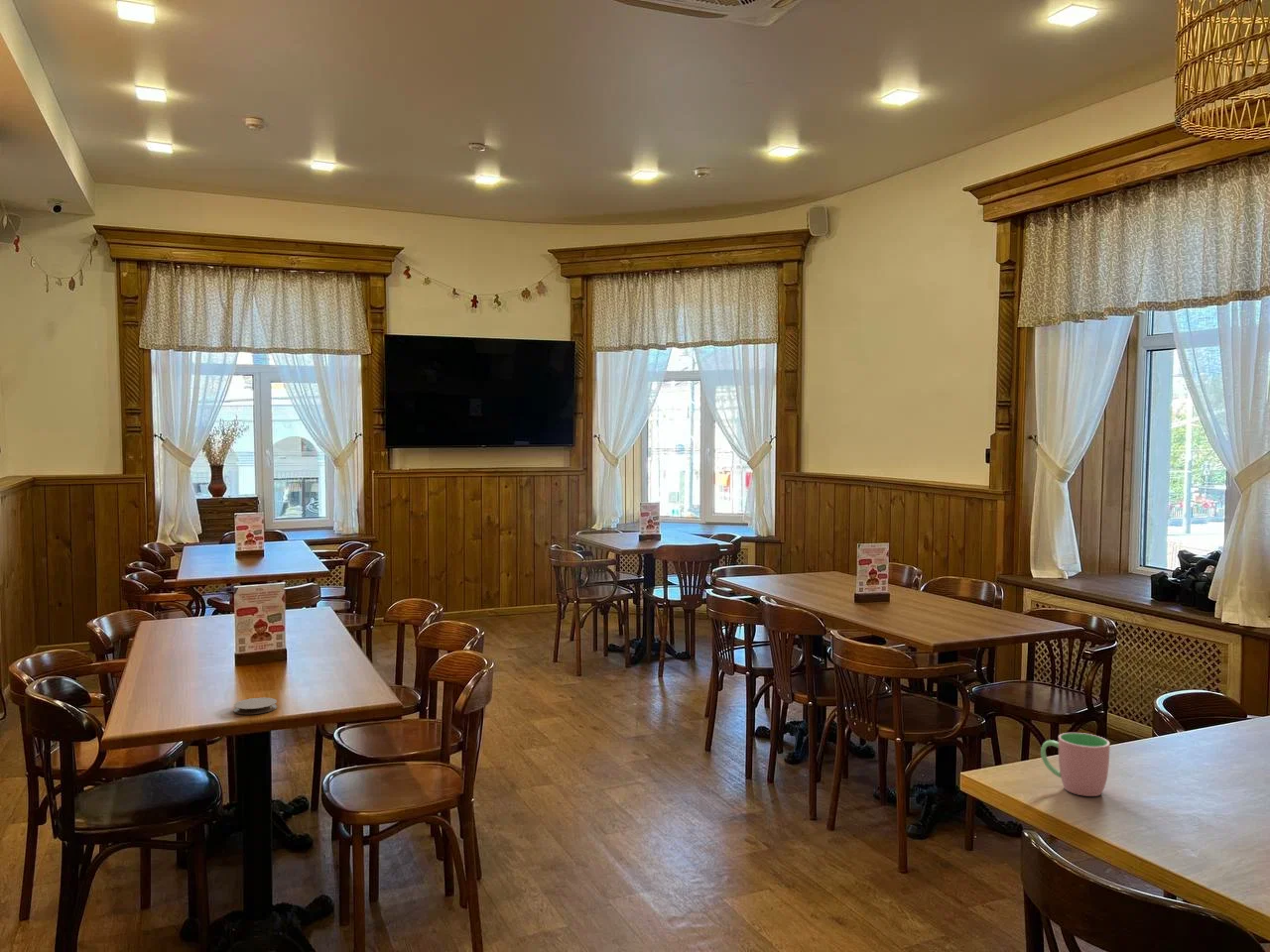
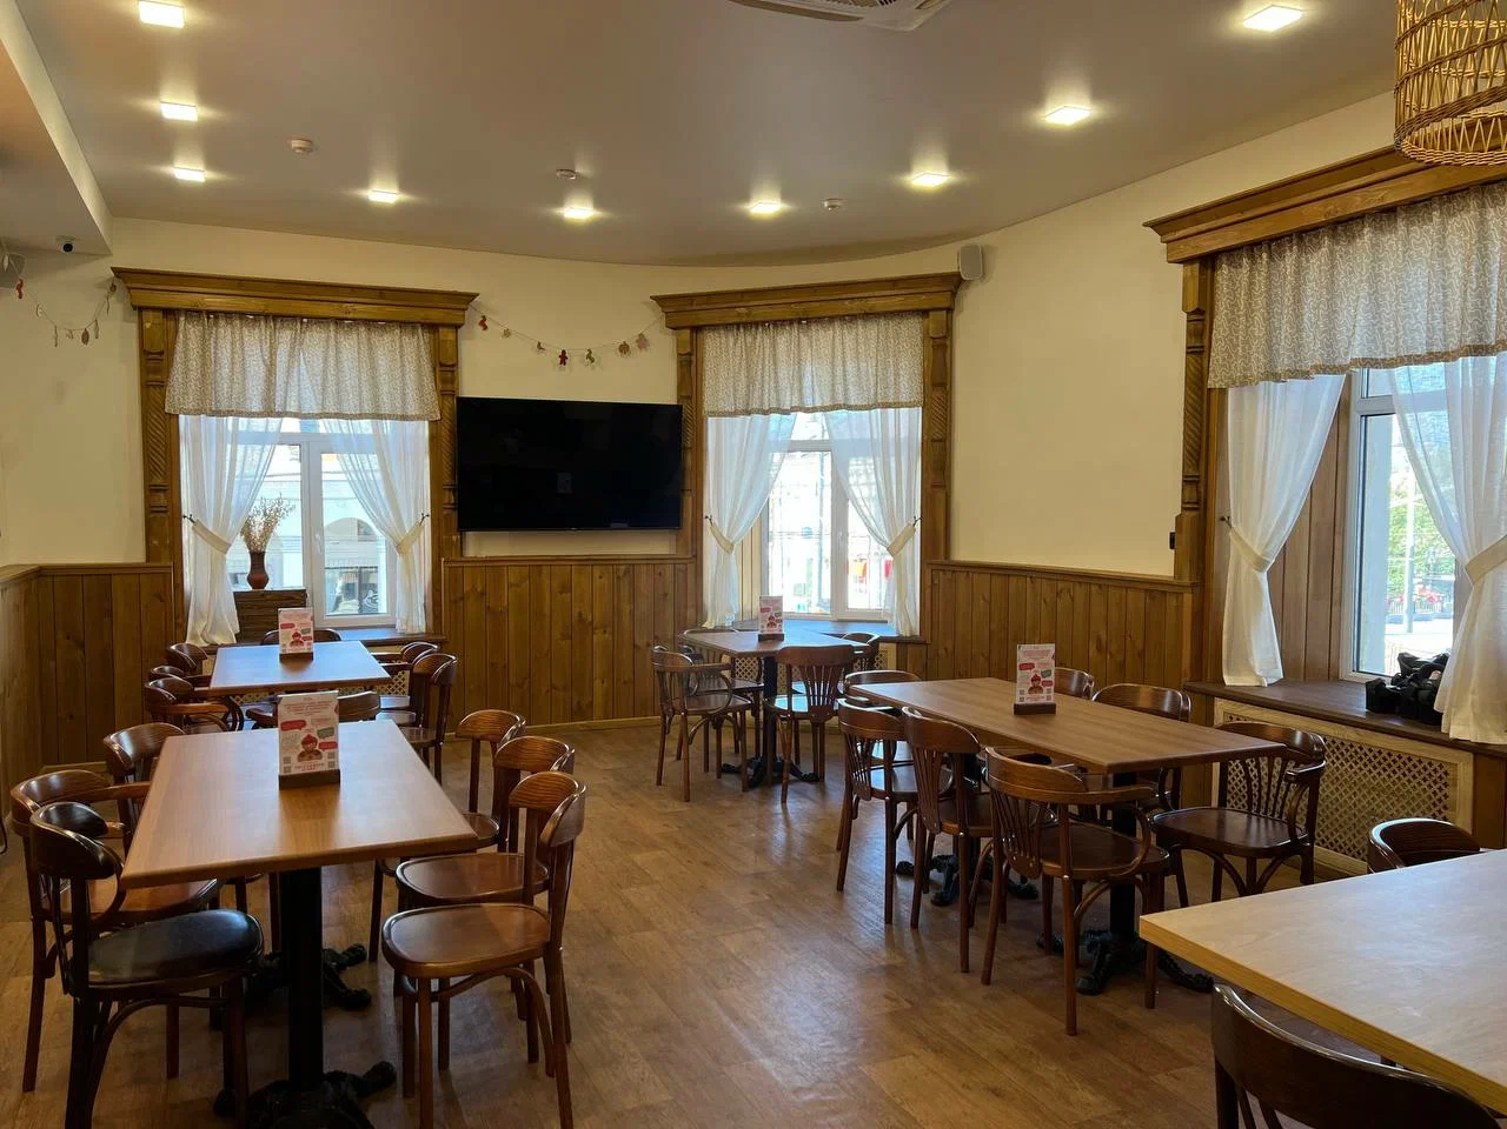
- coaster [233,697,278,715]
- cup [1040,732,1110,797]
